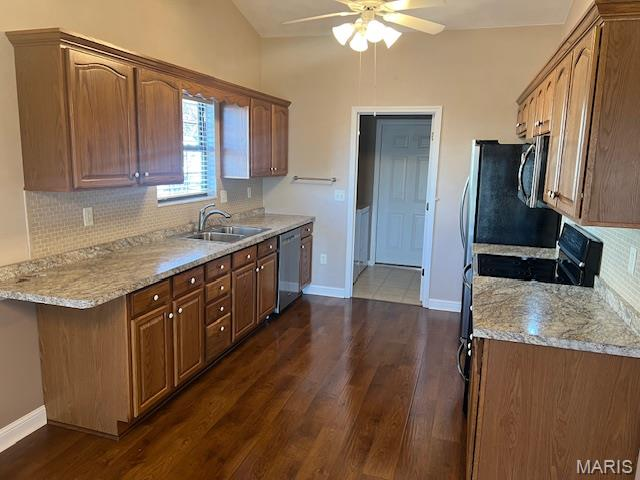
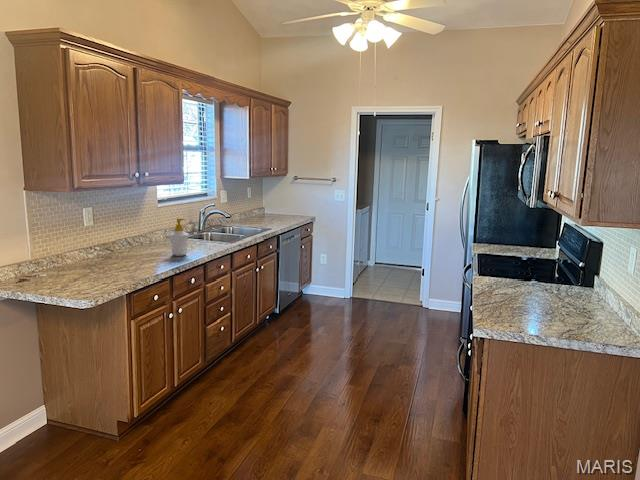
+ soap bottle [168,217,190,257]
